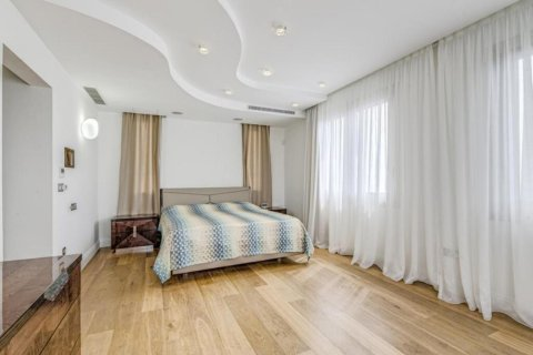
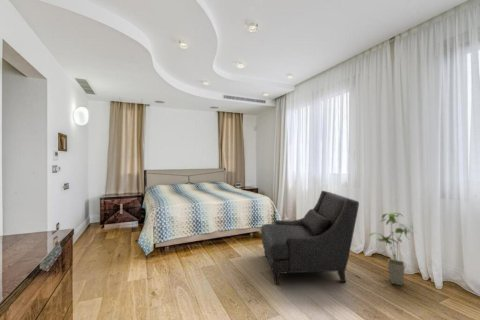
+ house plant [368,212,414,286]
+ armchair [260,190,360,285]
